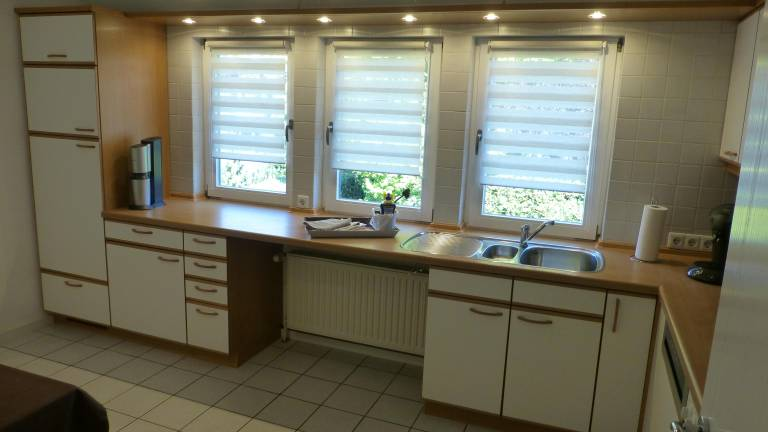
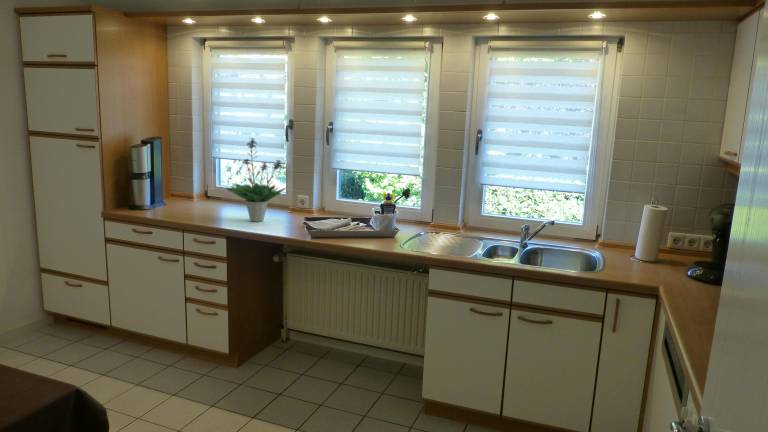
+ potted plant [225,137,287,223]
